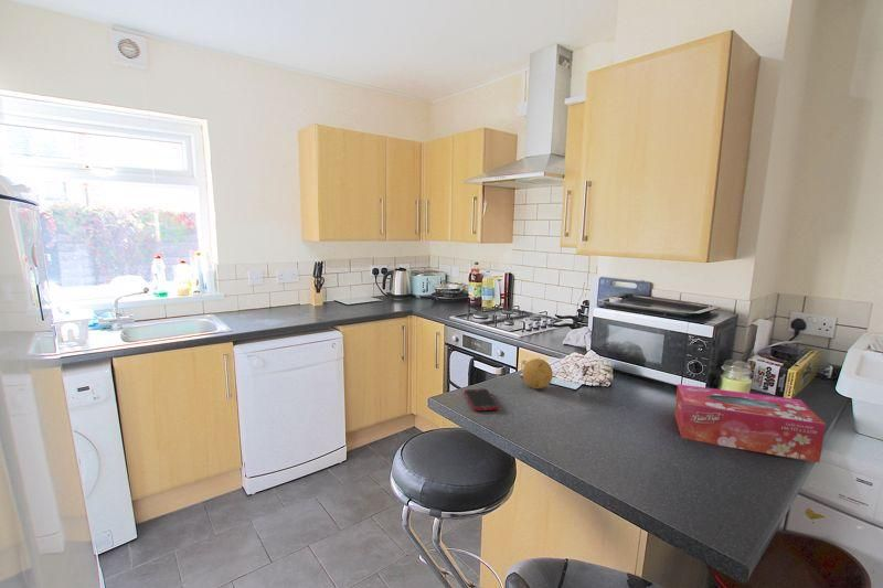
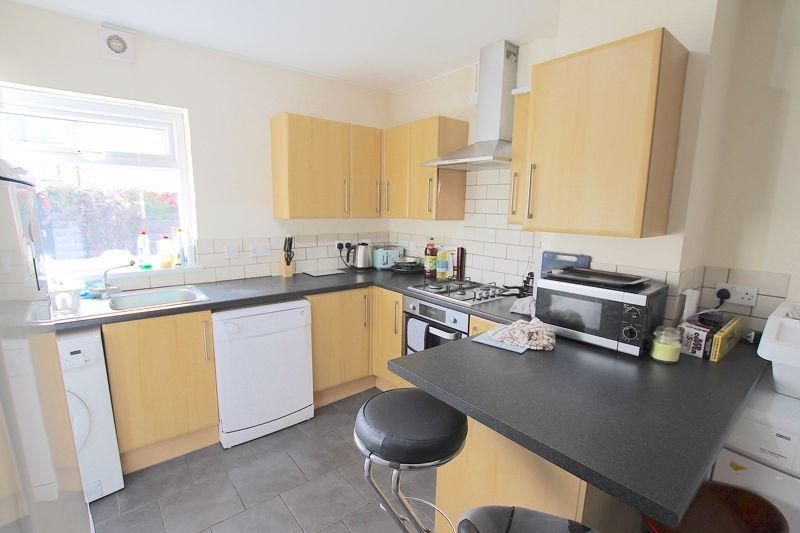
- cell phone [464,388,500,411]
- fruit [521,357,554,389]
- tissue box [674,383,827,463]
